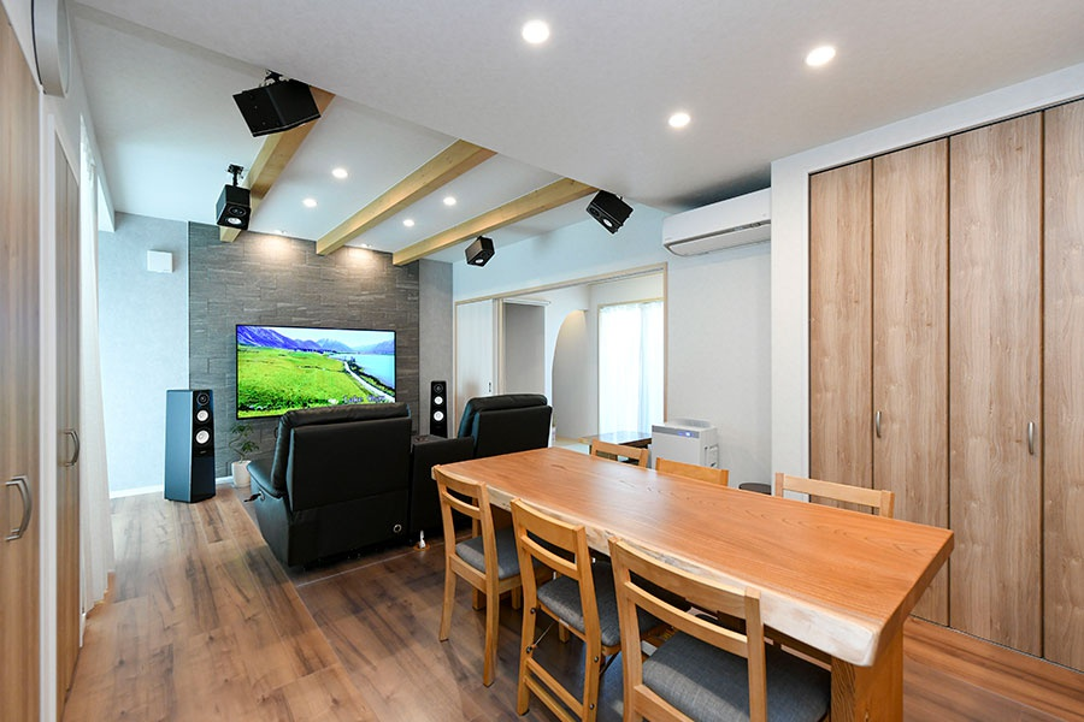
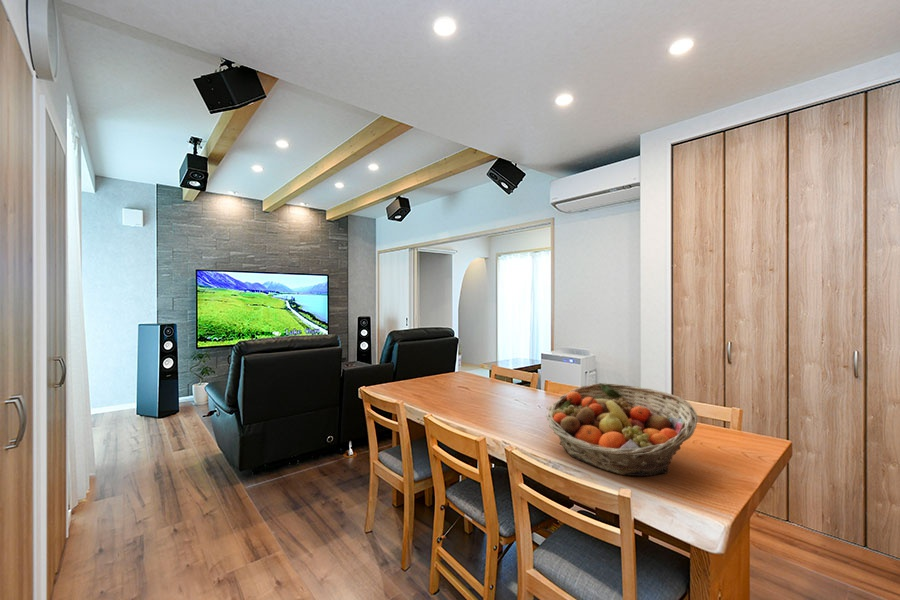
+ fruit basket [545,382,698,477]
